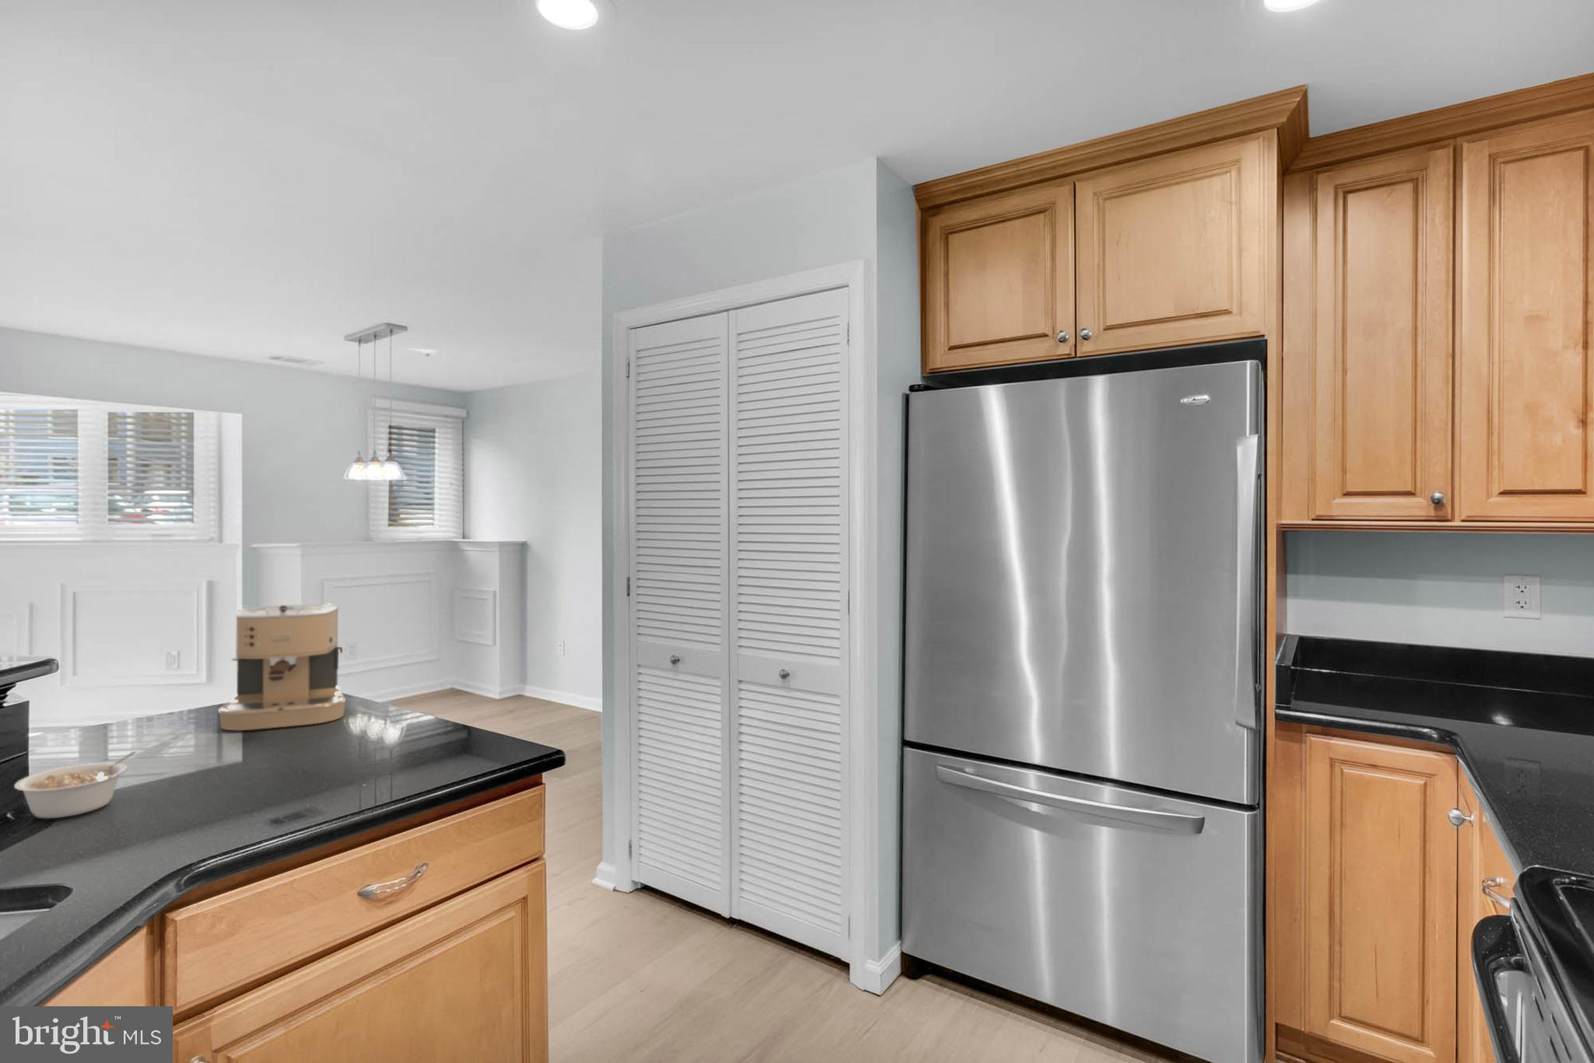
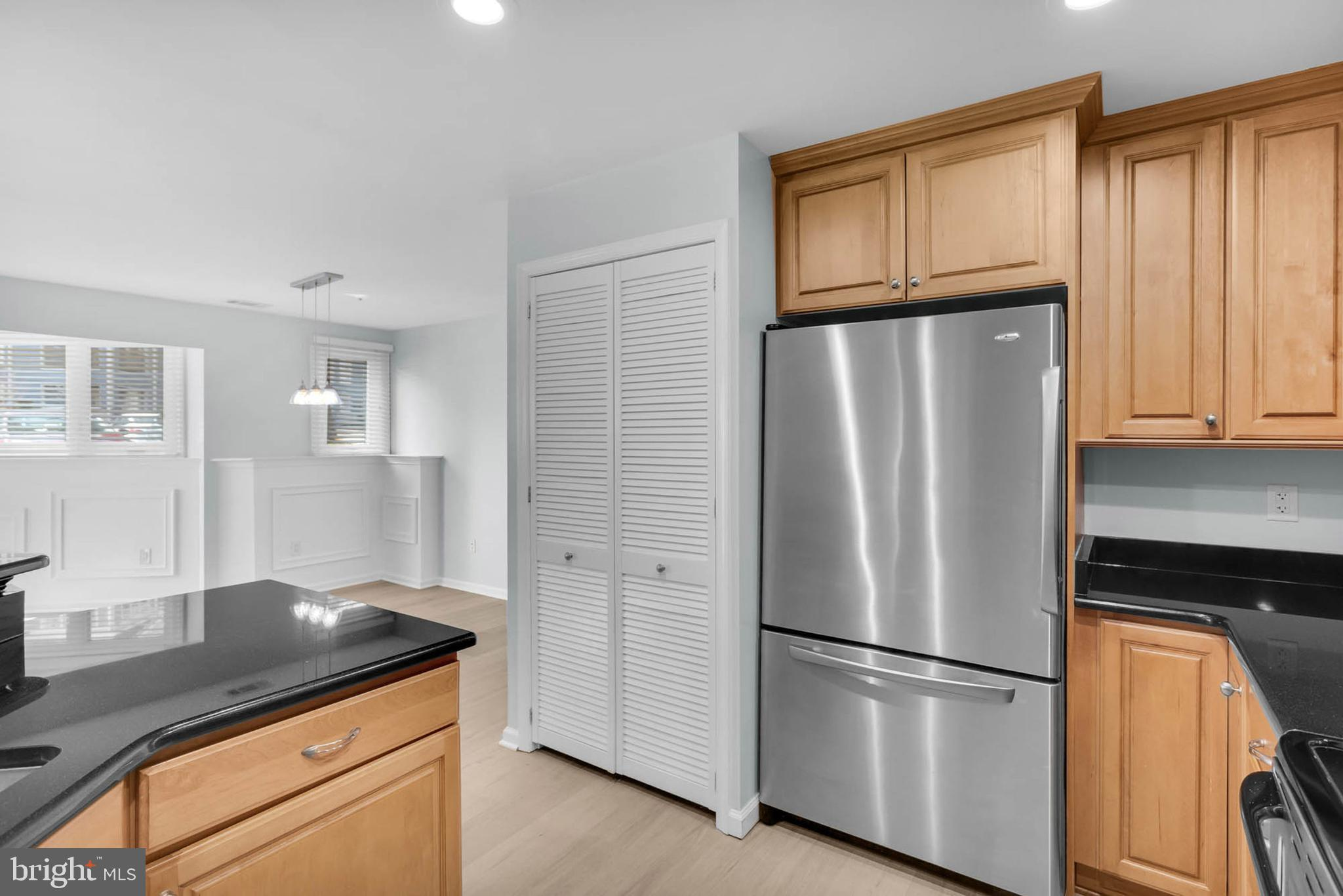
- coffee maker [217,603,347,731]
- legume [13,751,139,819]
